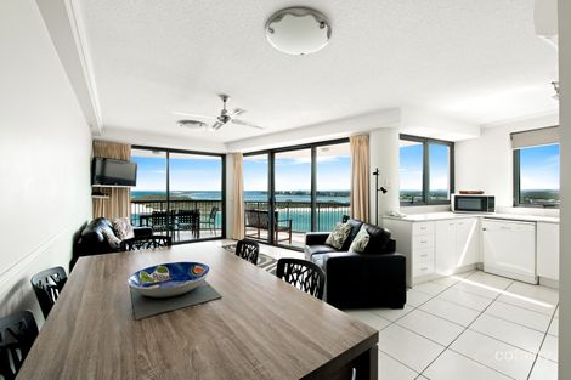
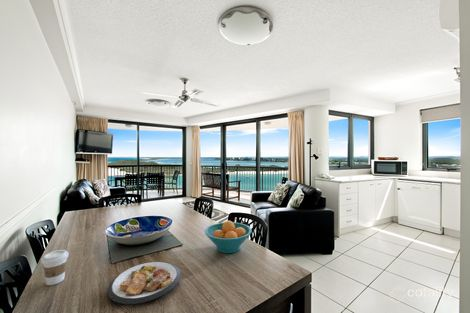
+ plate [107,261,181,306]
+ fruit bowl [204,220,253,254]
+ coffee cup [40,249,70,286]
